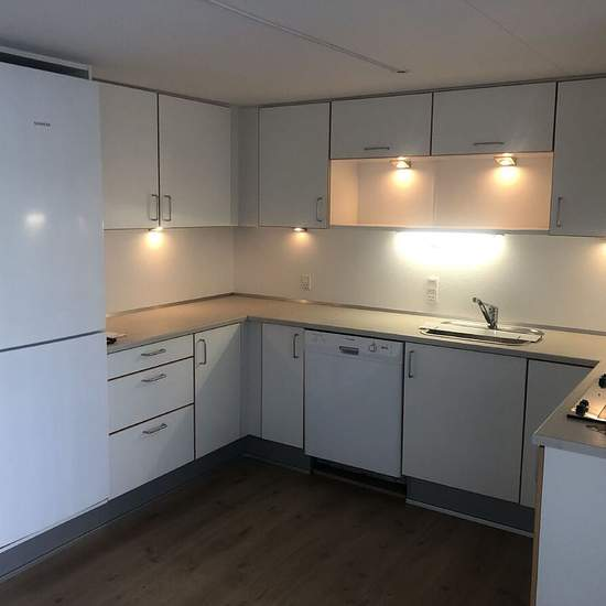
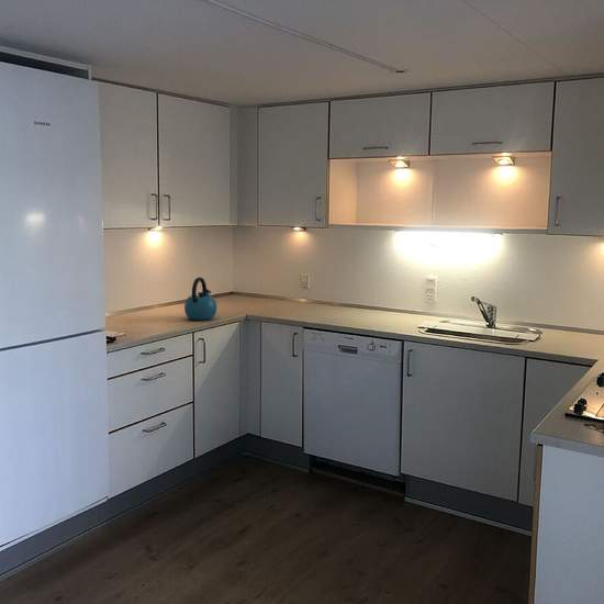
+ kettle [183,277,219,322]
